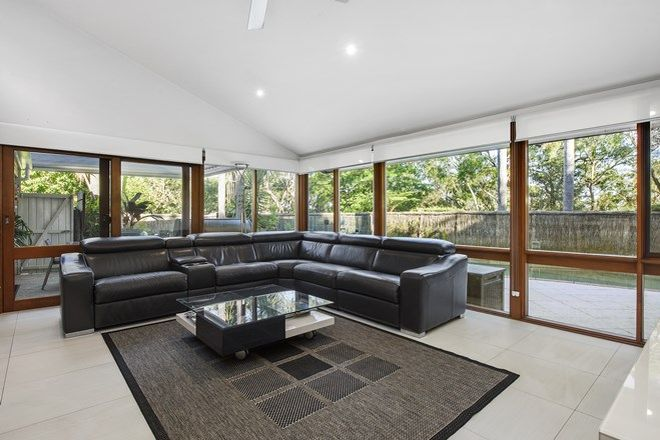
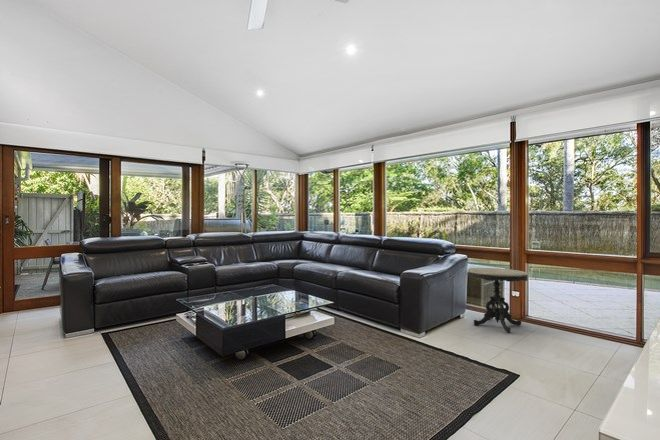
+ side table [466,267,529,334]
